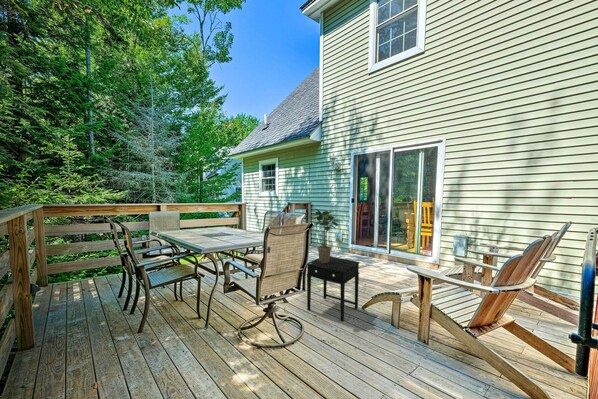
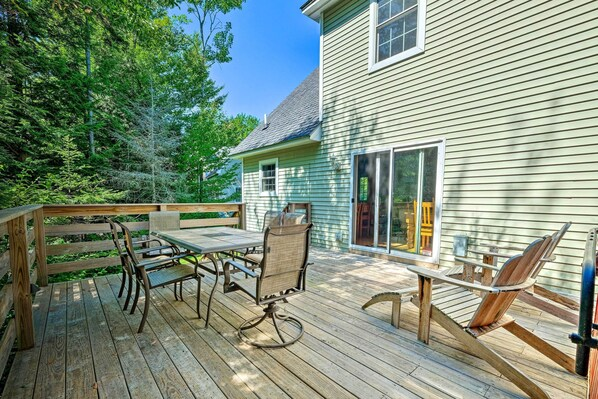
- potted plant [310,208,341,263]
- side table [305,256,361,322]
